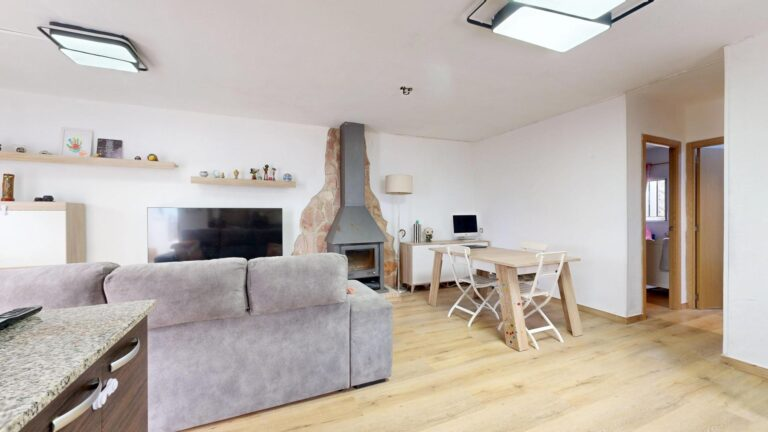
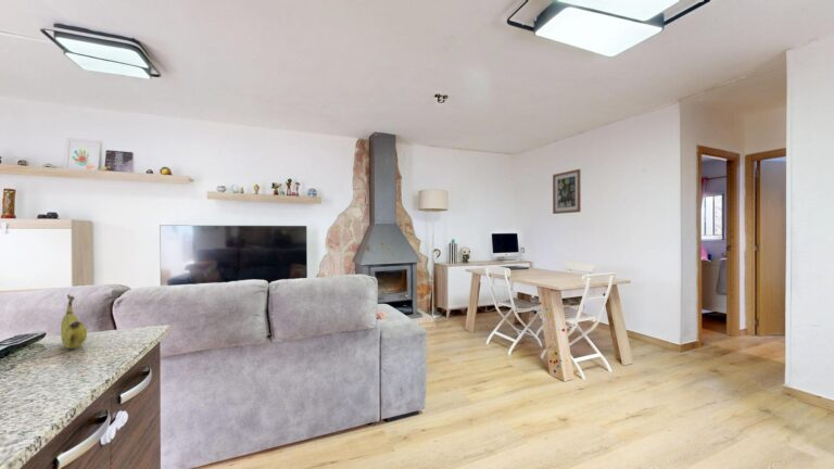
+ fruit [60,293,88,350]
+ wall art [552,168,582,215]
